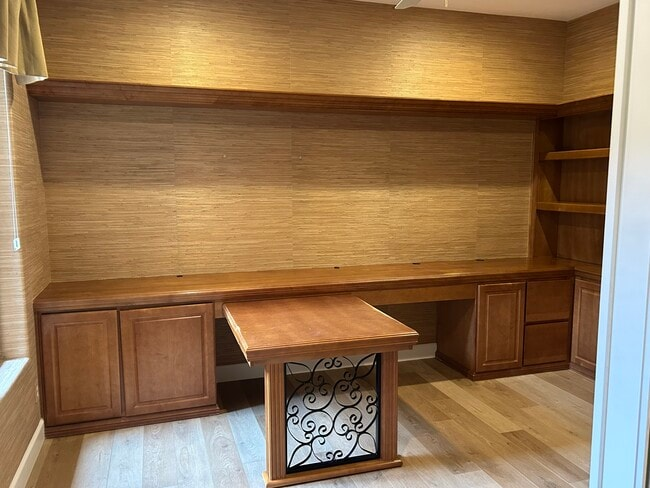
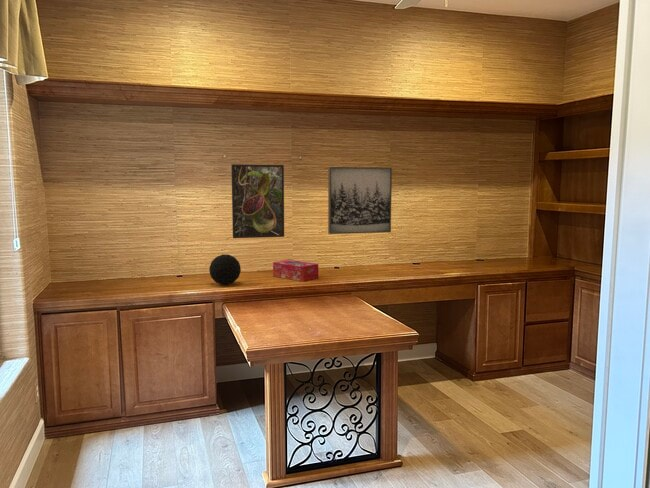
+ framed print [230,163,285,239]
+ tissue box [272,259,319,282]
+ wall art [327,166,393,235]
+ decorative orb [208,253,242,286]
